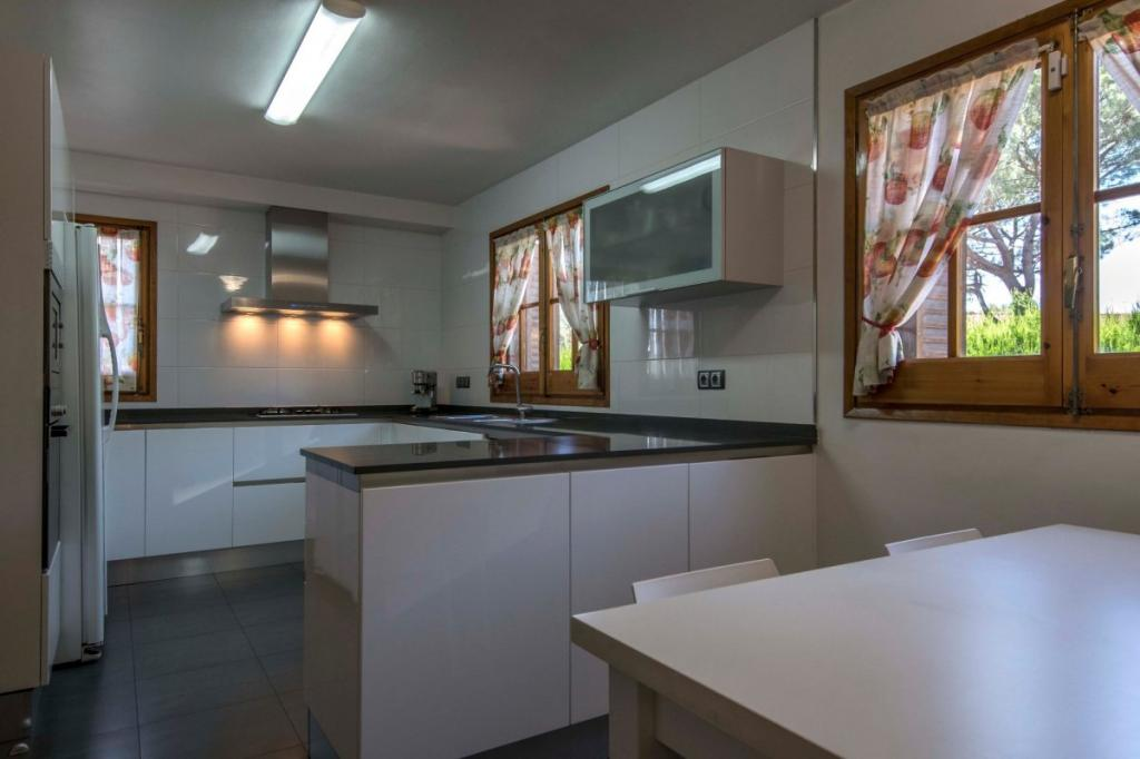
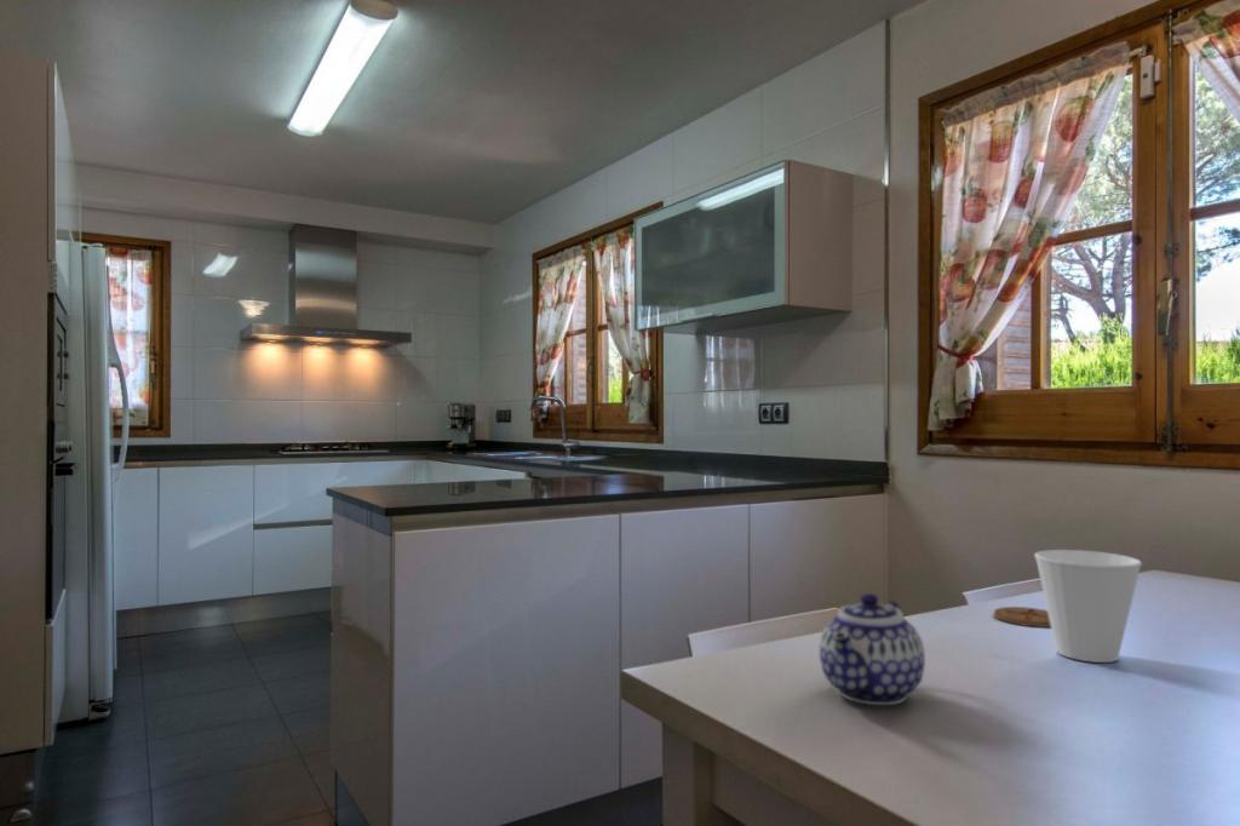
+ cup [1033,549,1143,664]
+ teapot [819,592,926,706]
+ coaster [993,606,1051,629]
